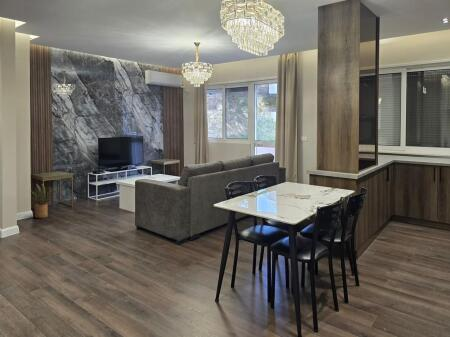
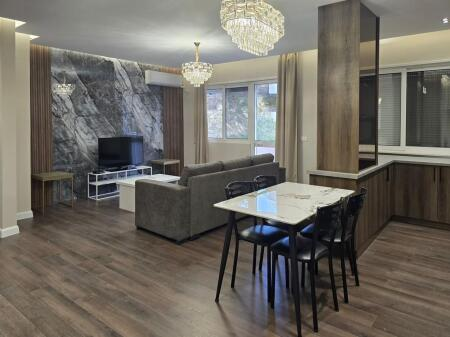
- house plant [29,183,52,219]
